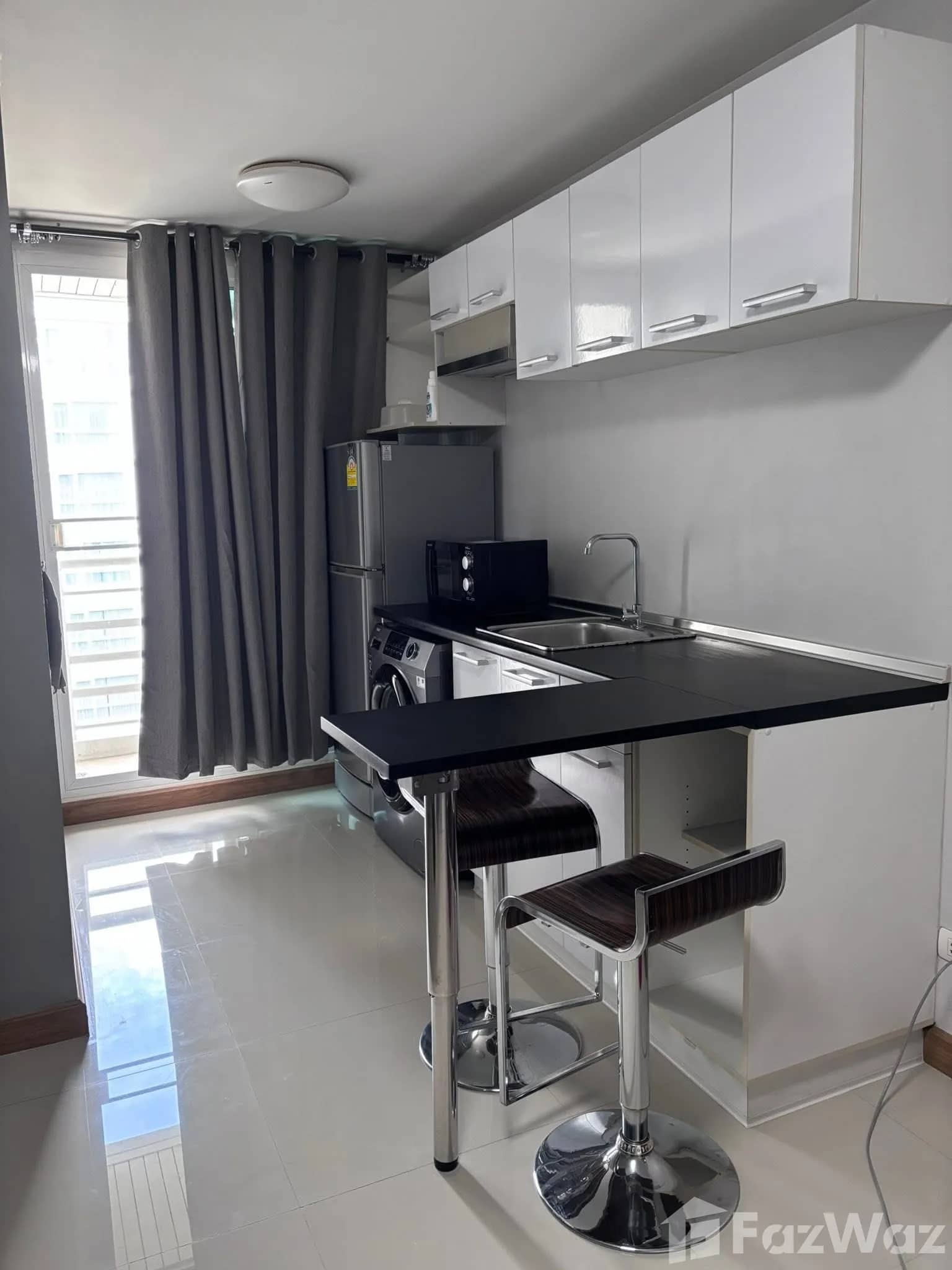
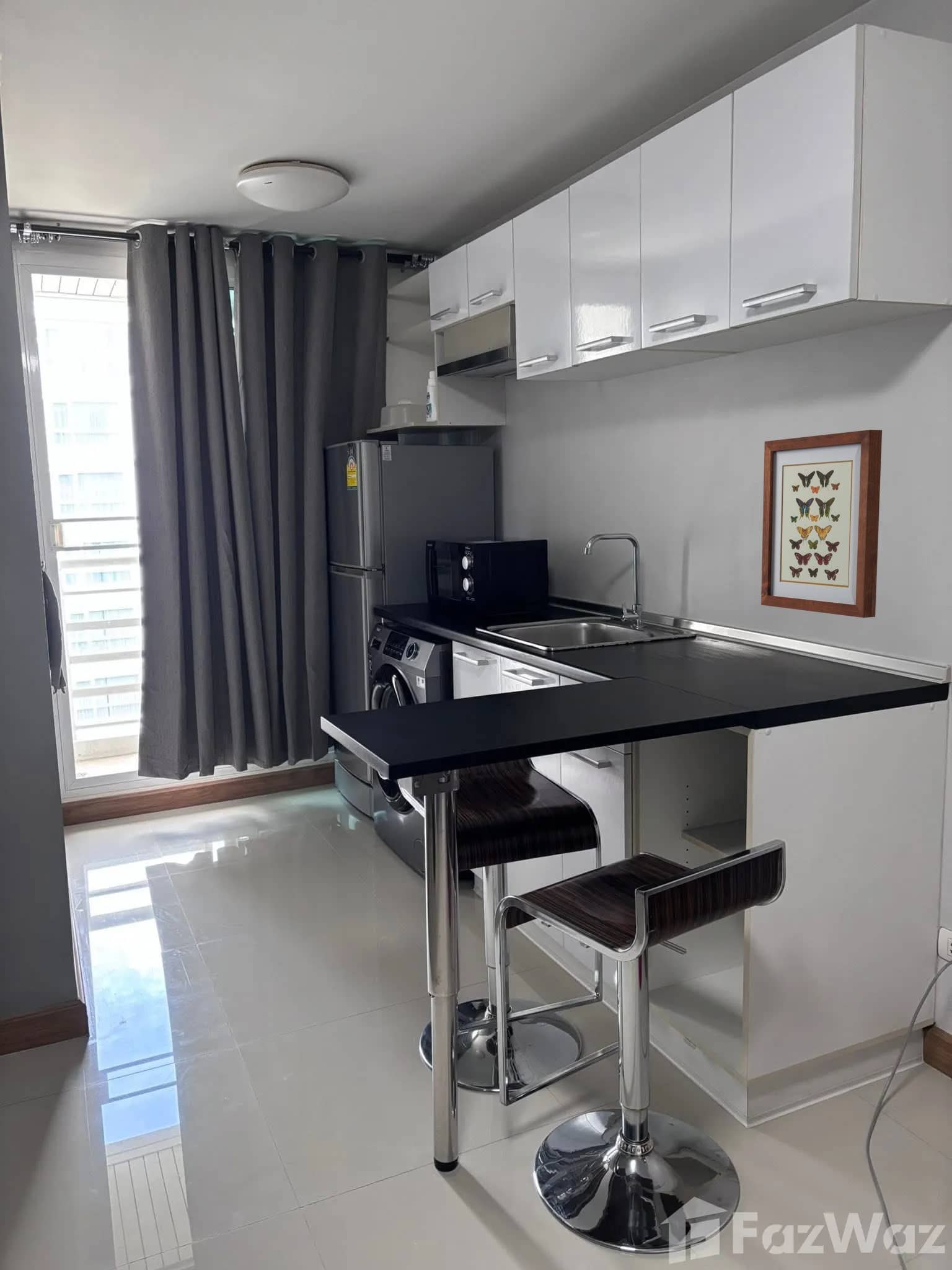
+ wall art [760,429,883,618]
